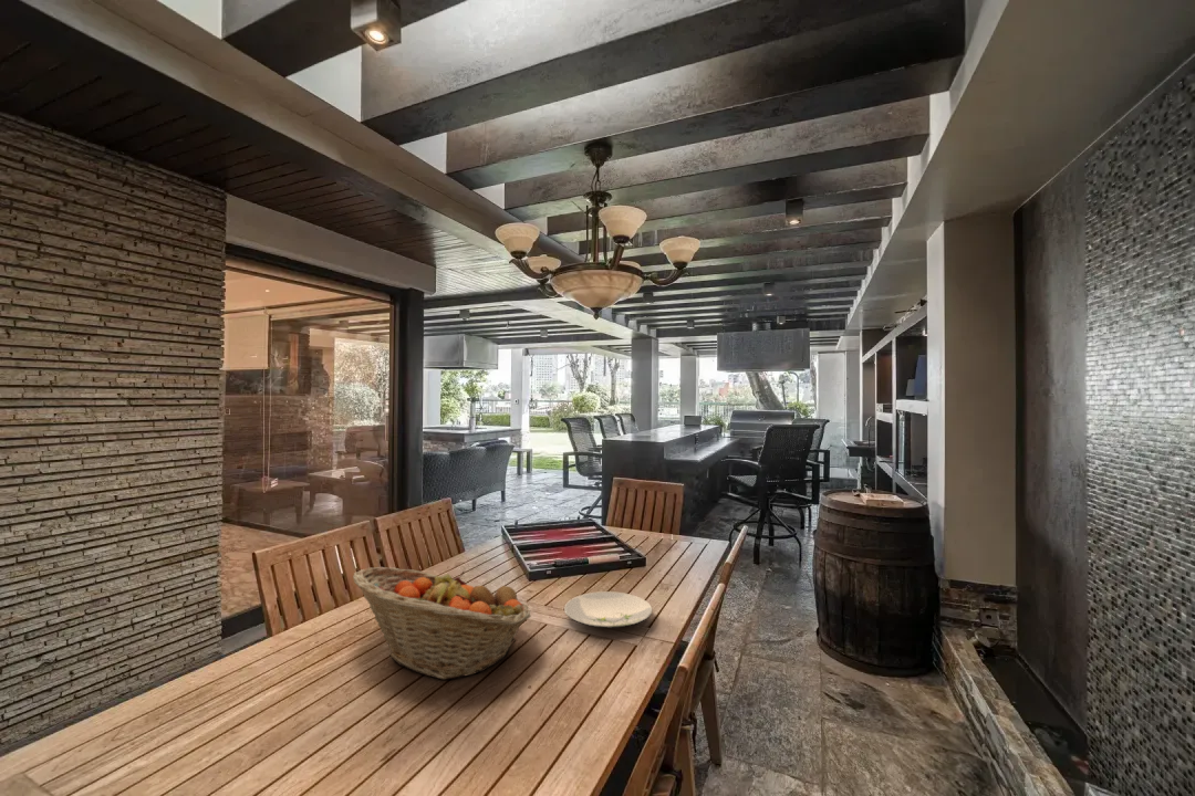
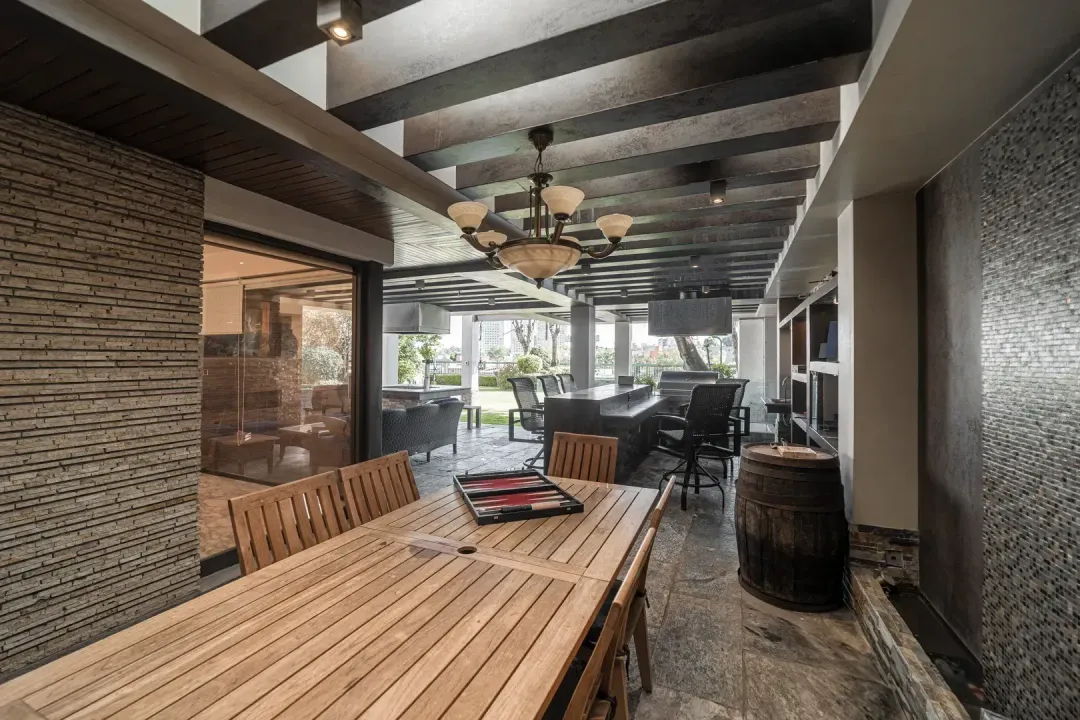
- fruit basket [352,566,532,680]
- plate [563,590,654,629]
